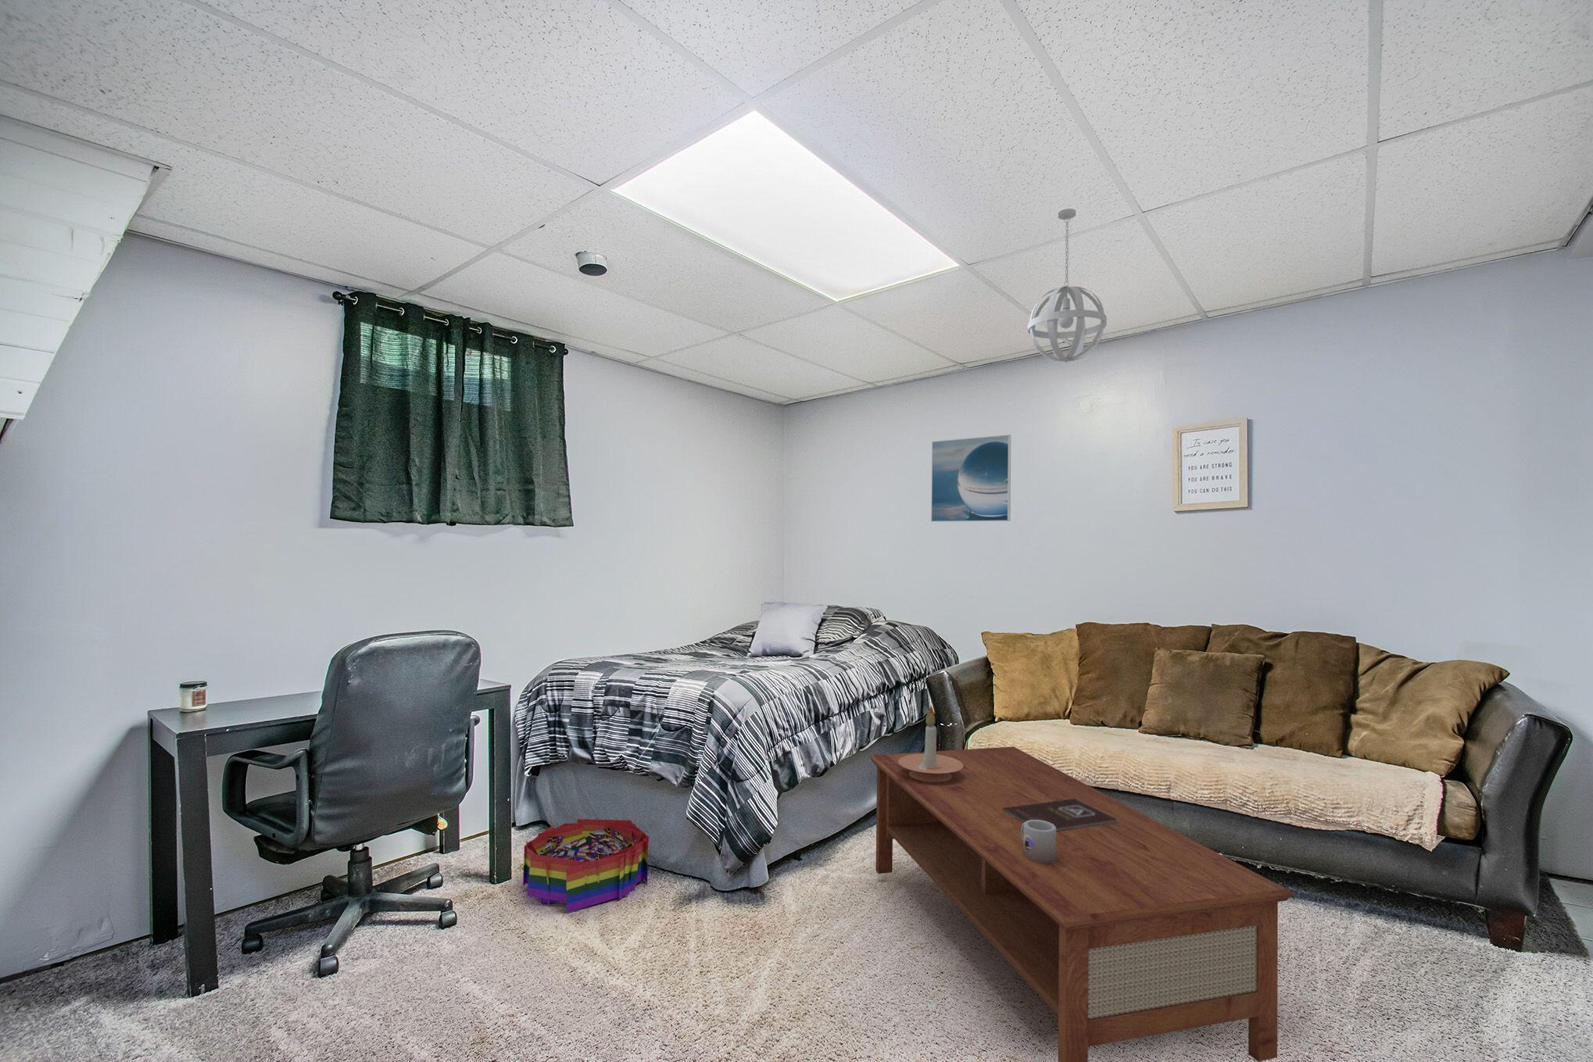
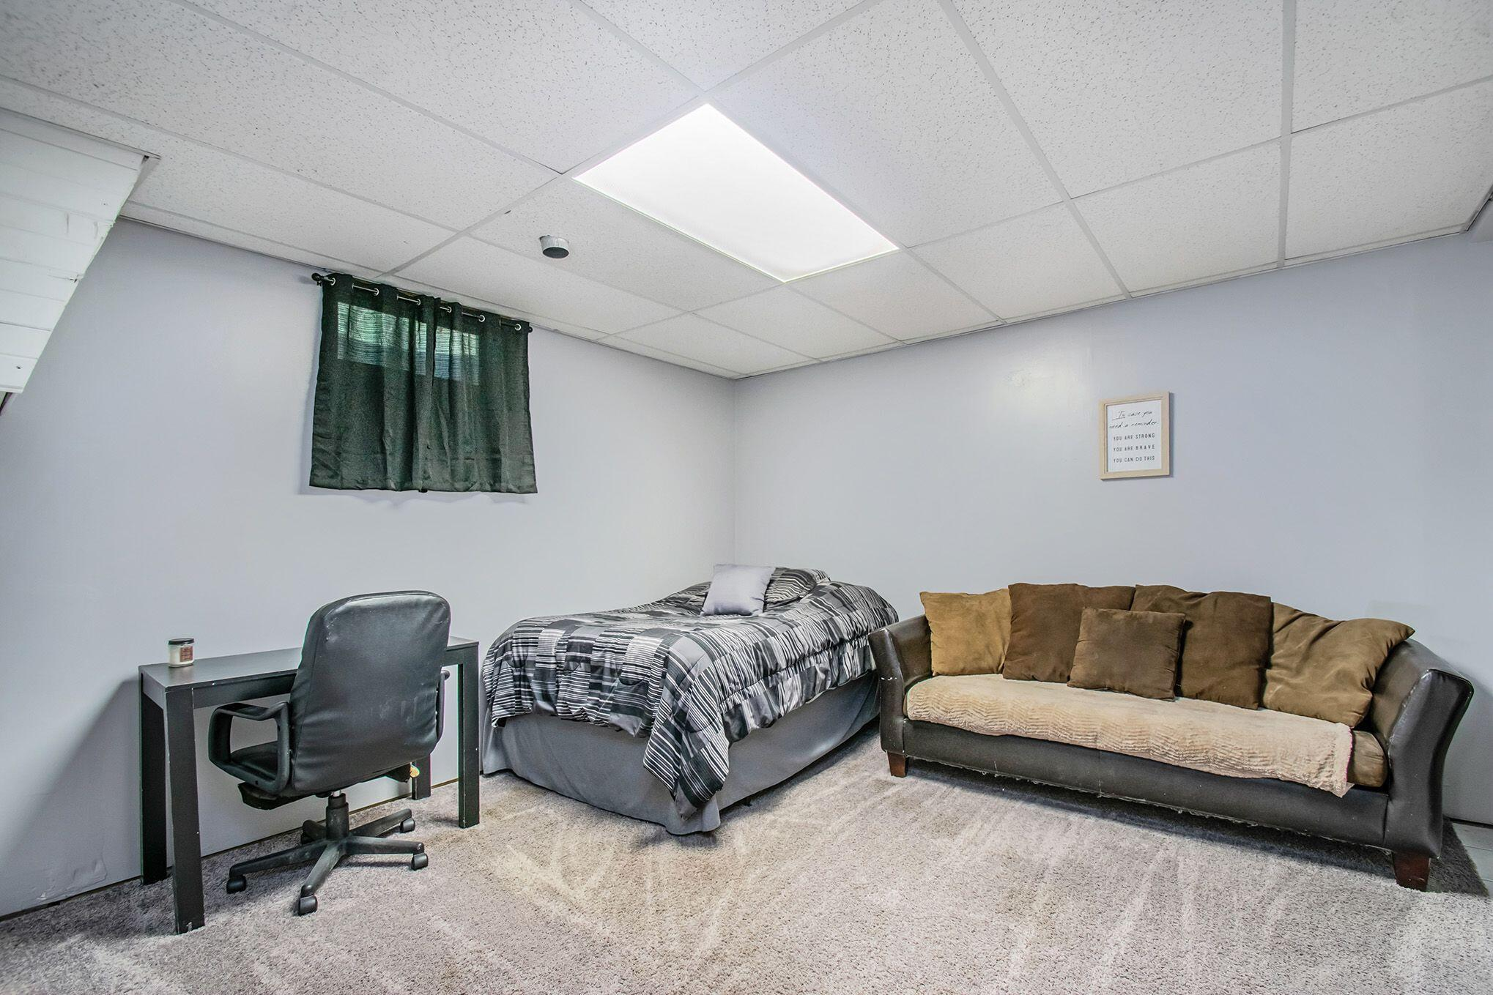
- candle holder [898,705,962,782]
- coffee table [869,746,1294,1062]
- book [1003,799,1118,832]
- pendant light [1028,207,1107,363]
- mug [1021,820,1057,864]
- storage bin [523,818,650,914]
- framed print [930,434,1011,523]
